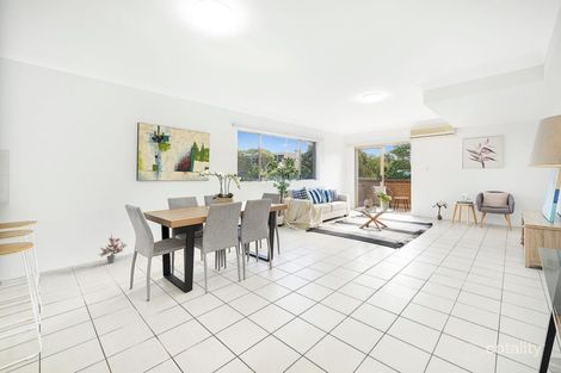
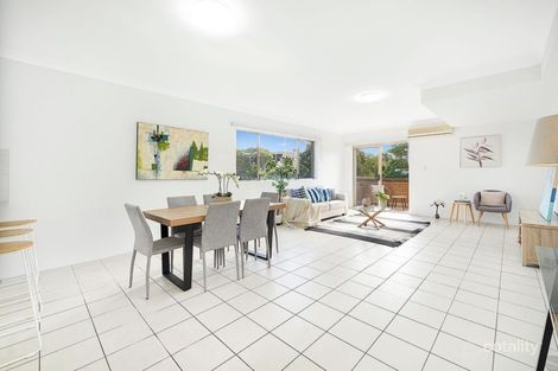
- potted plant [98,234,128,265]
